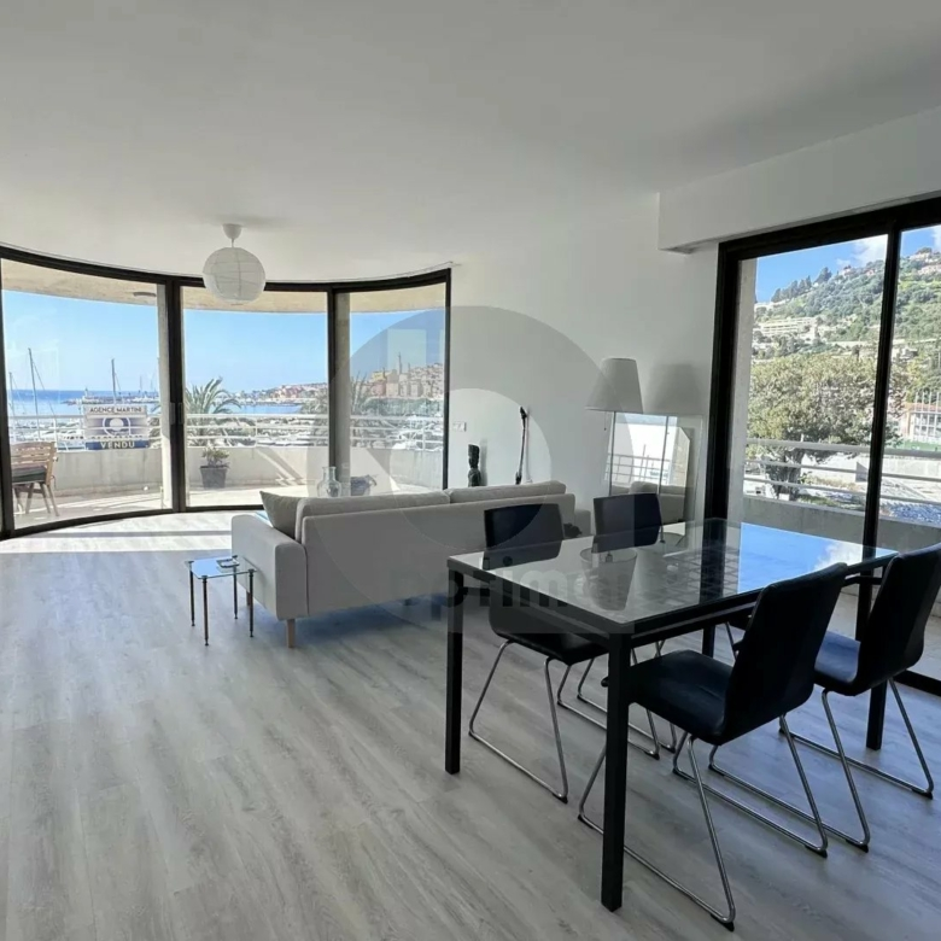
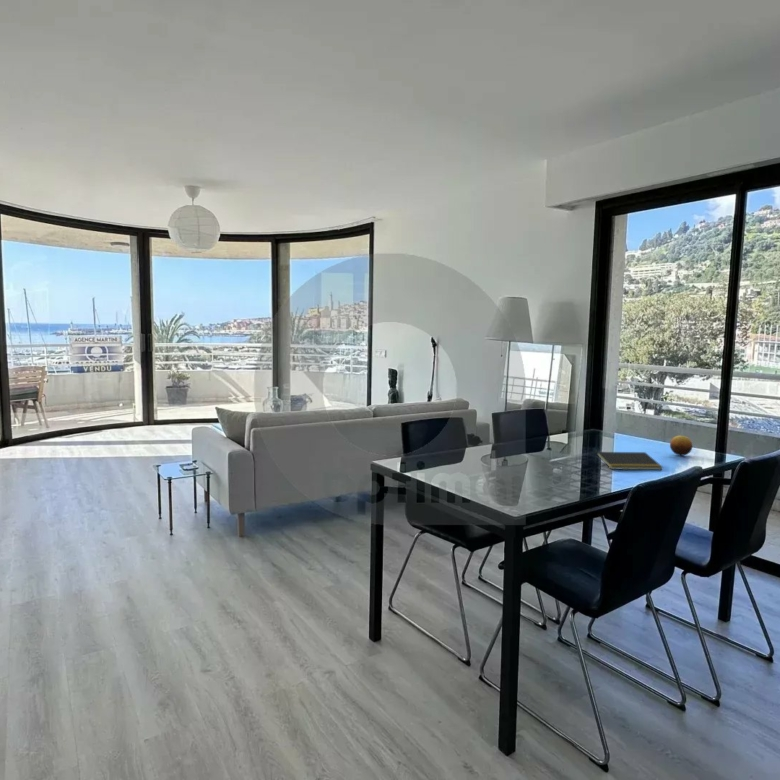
+ fruit [669,434,693,457]
+ notepad [594,451,663,471]
